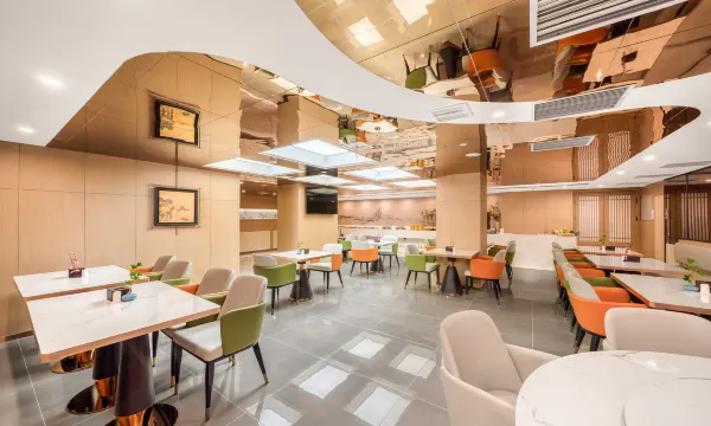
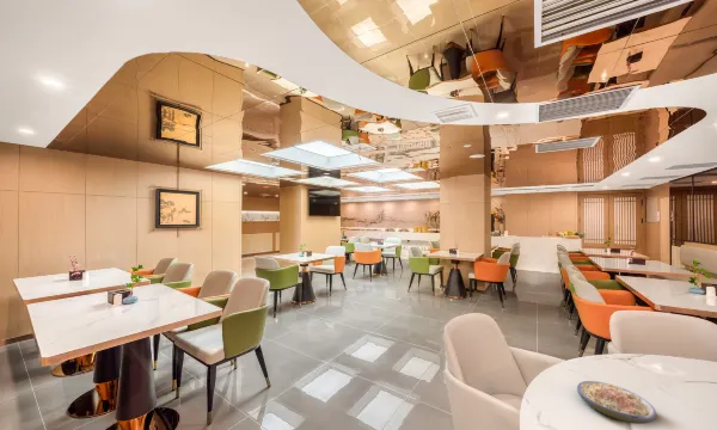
+ soup [576,380,657,425]
